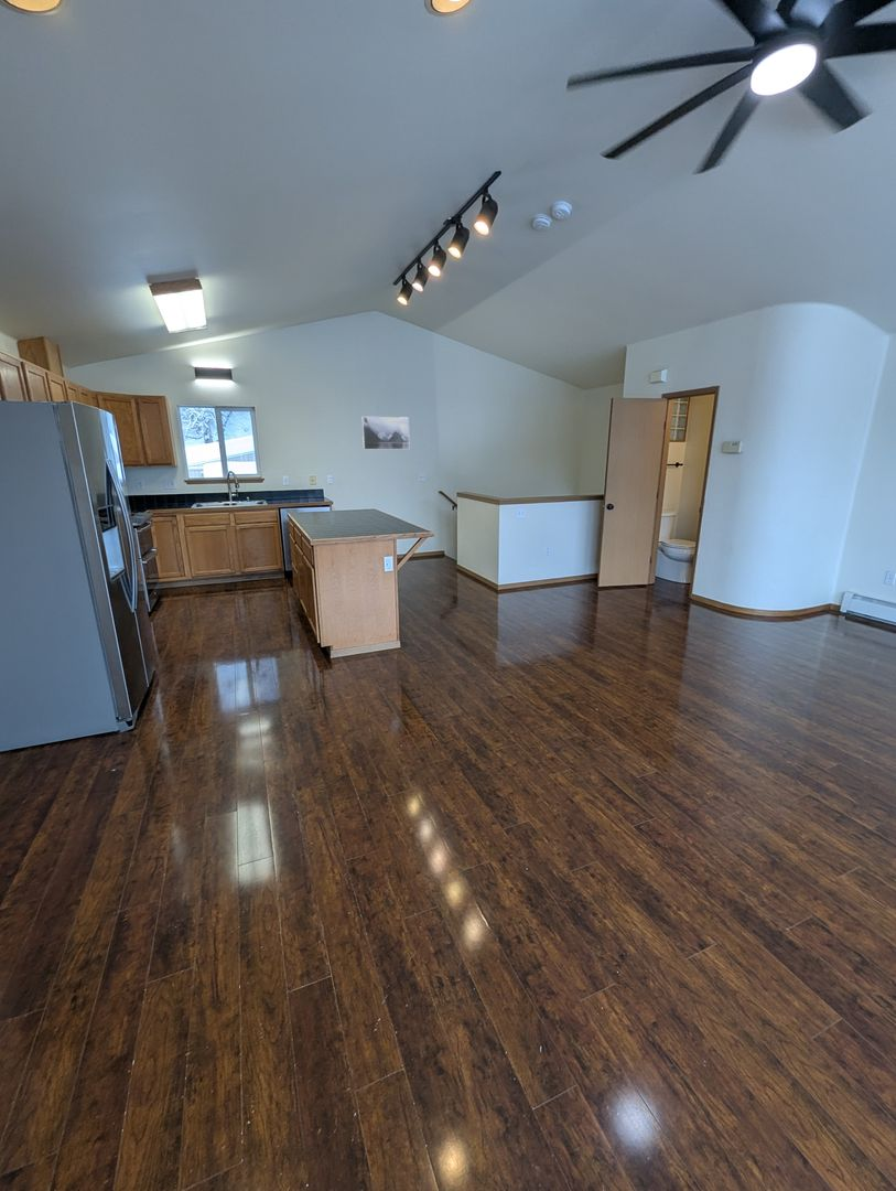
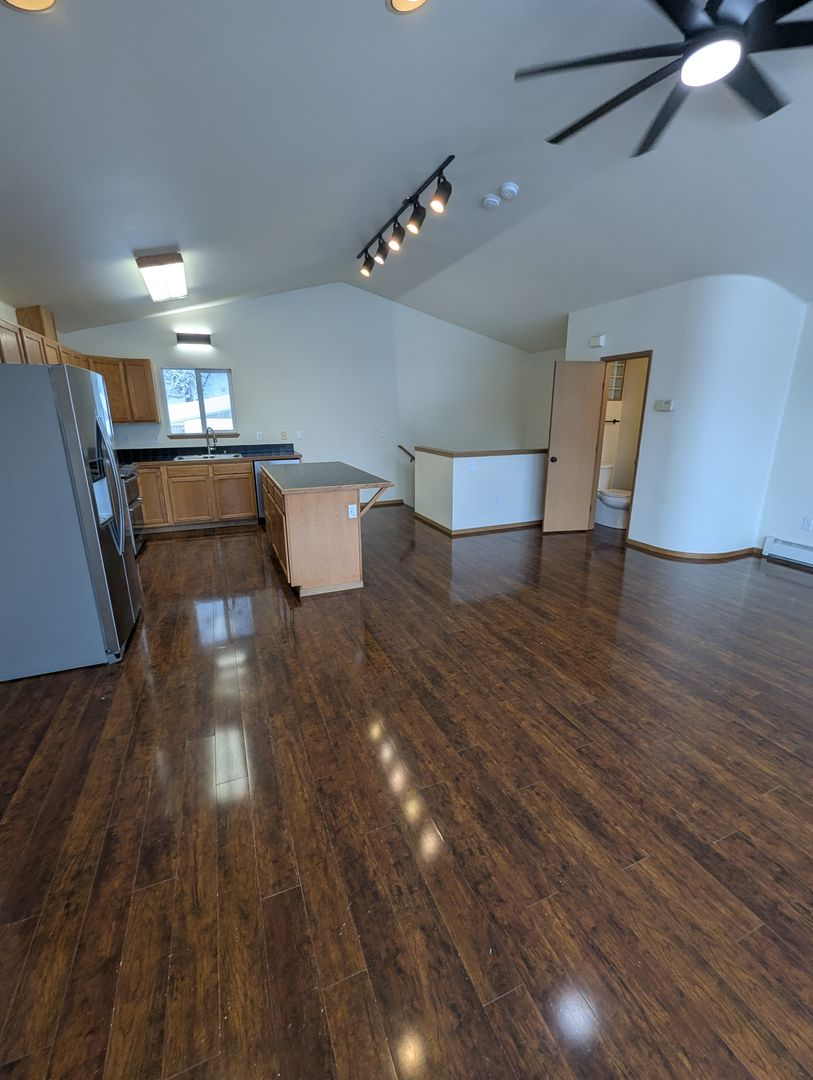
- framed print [361,416,410,451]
